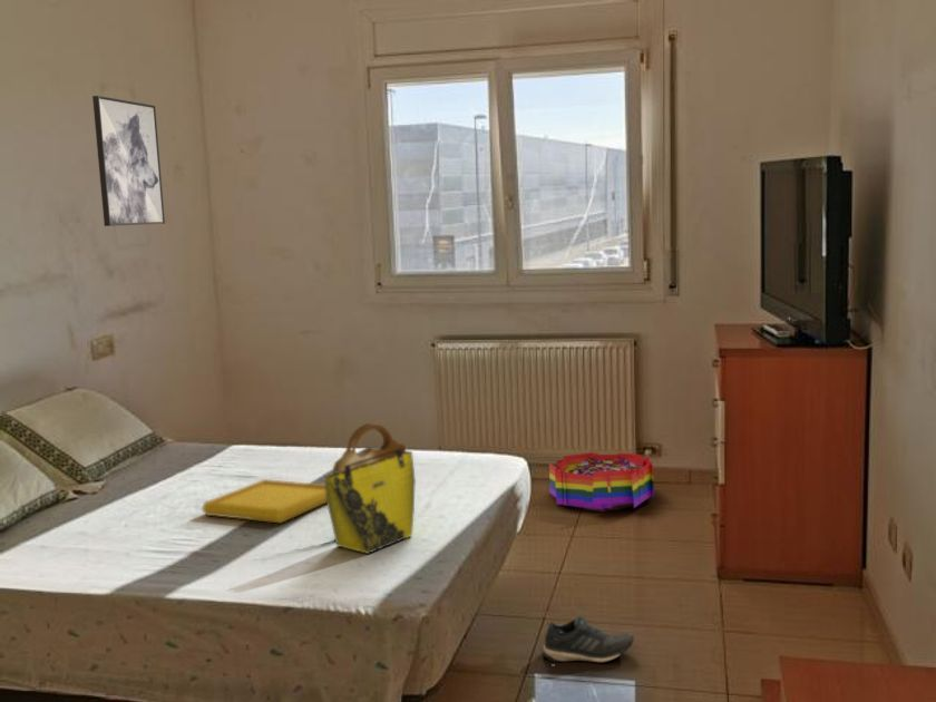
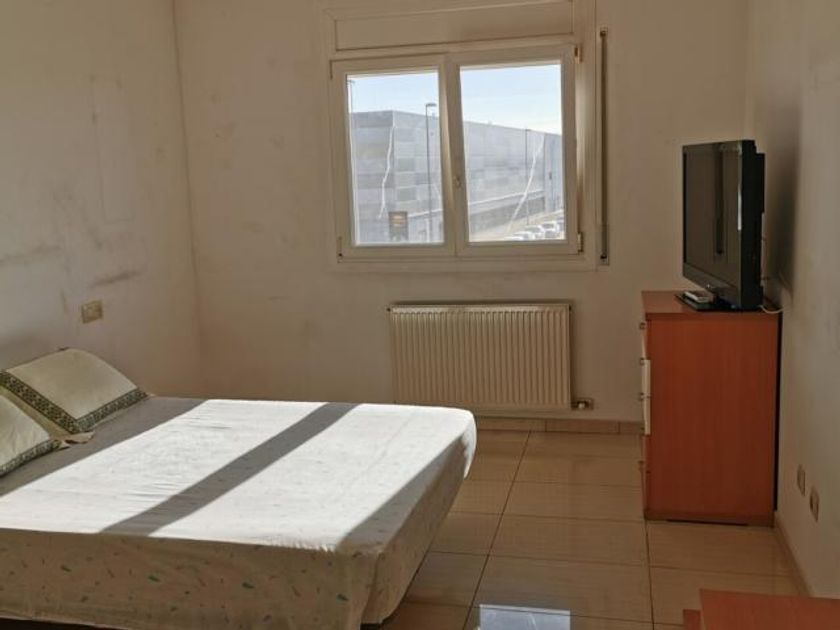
- wall art [91,95,166,227]
- serving tray [201,478,326,524]
- storage bin [548,451,655,511]
- tote bag [323,422,417,555]
- shoe [542,613,635,664]
